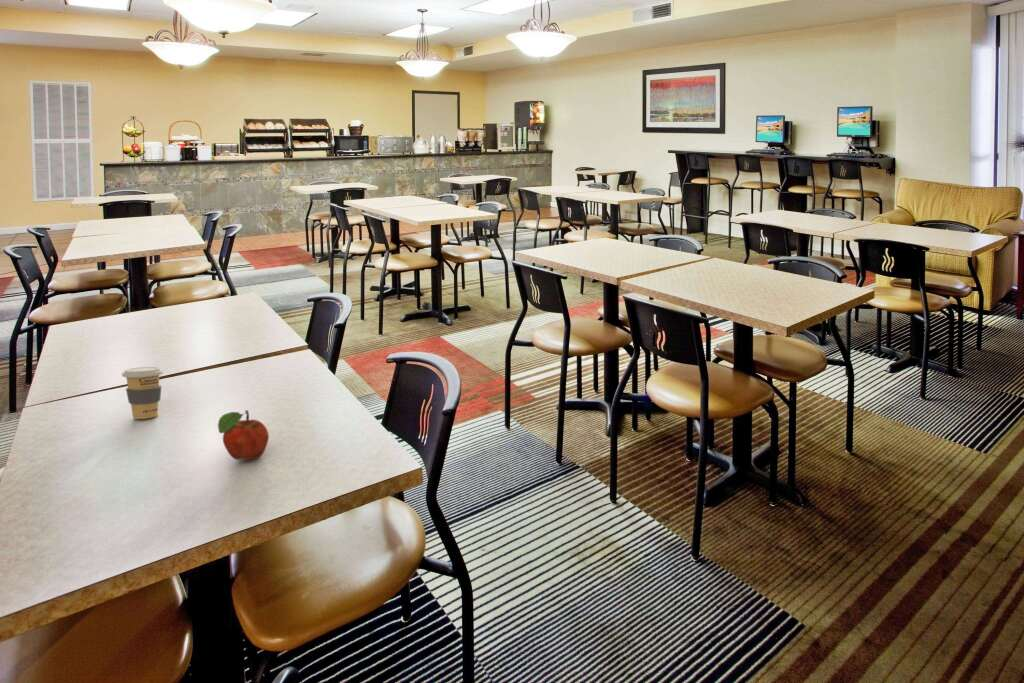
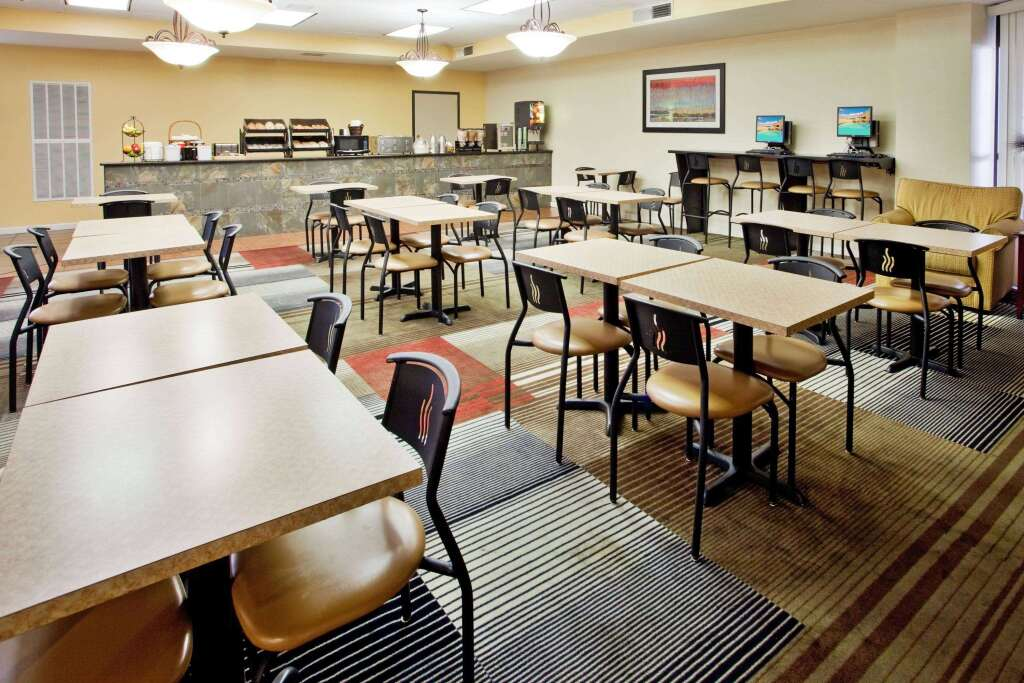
- fruit [217,409,270,461]
- coffee cup [121,366,164,420]
